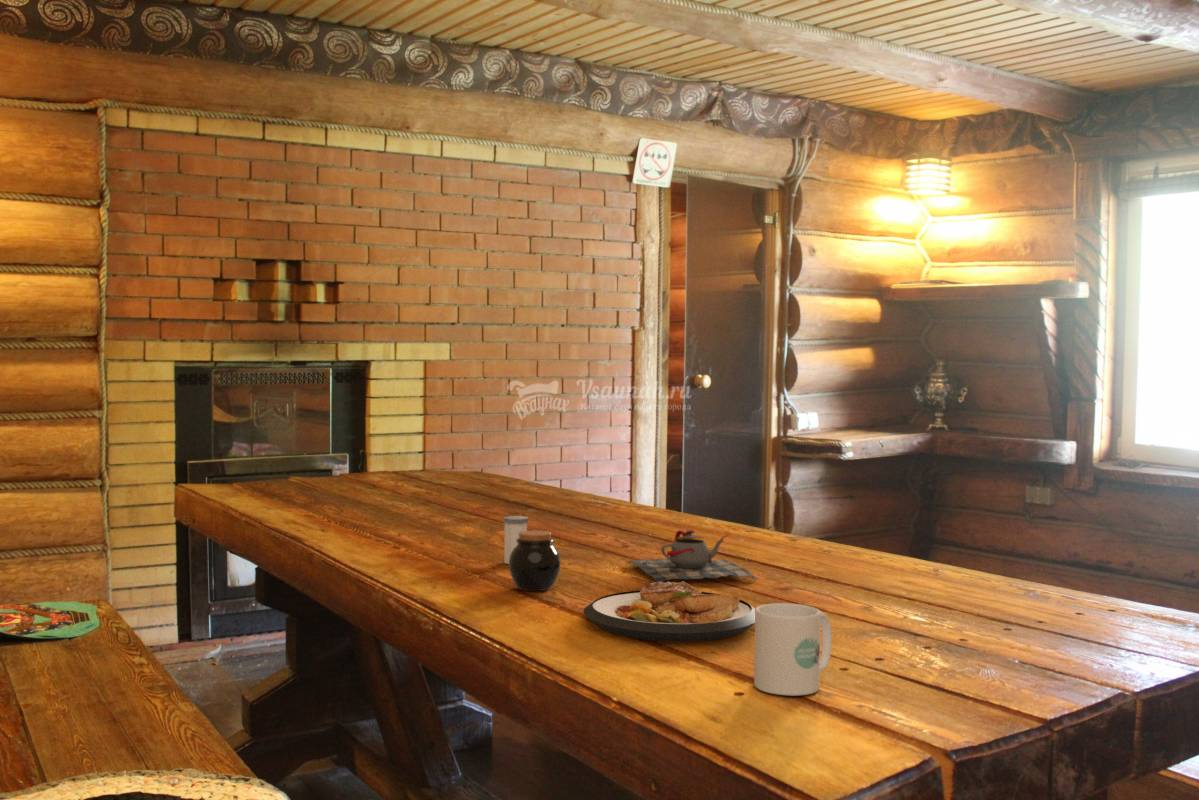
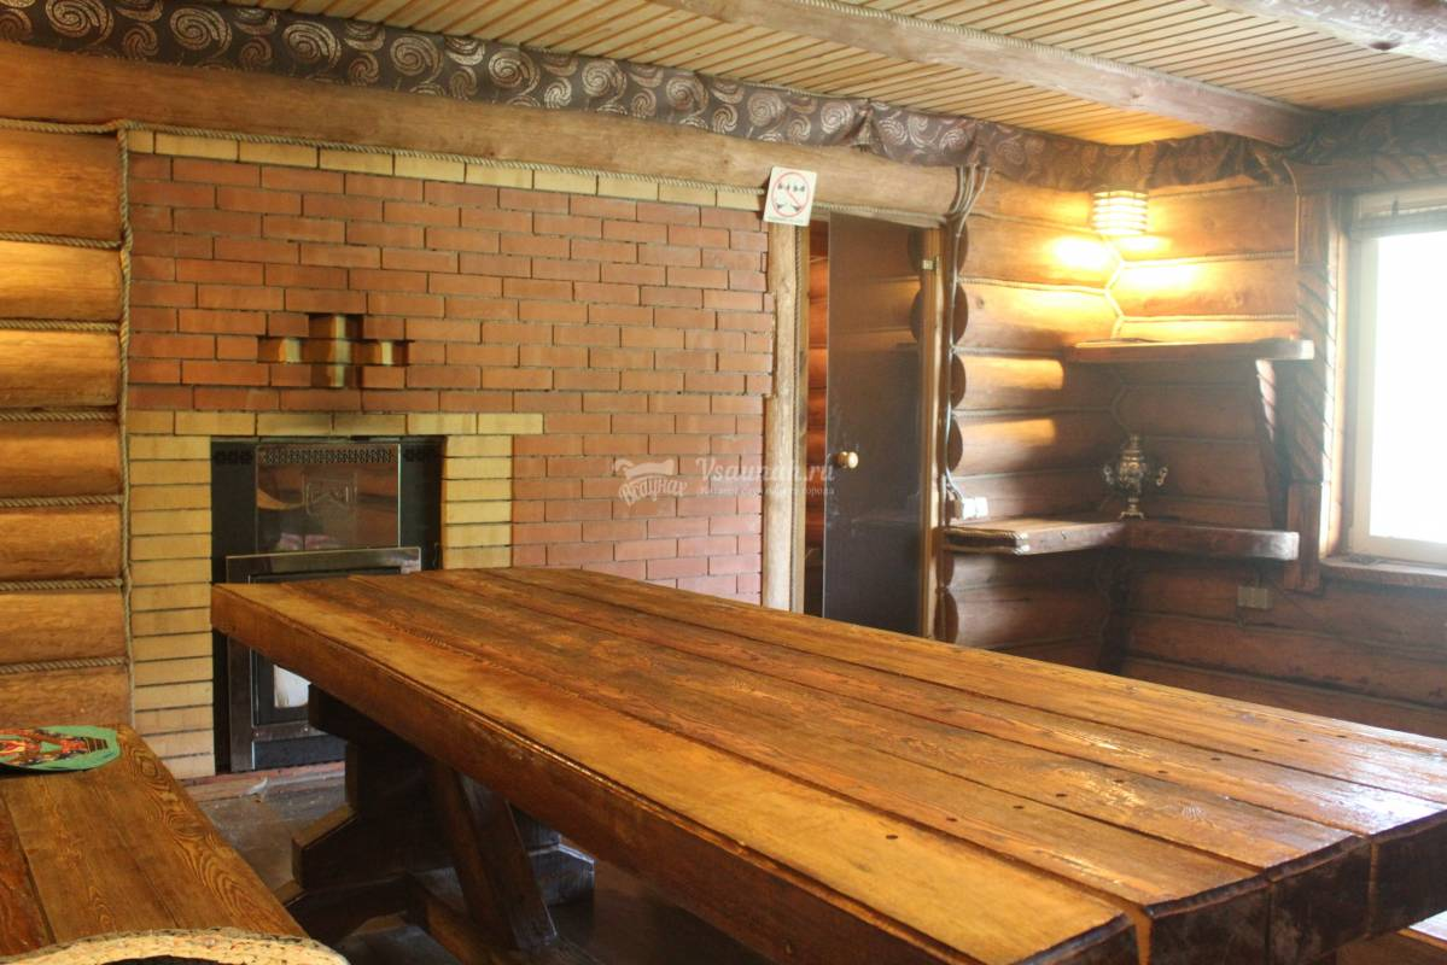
- jar [508,529,562,592]
- salt shaker [503,515,529,565]
- plate [582,580,756,643]
- mug [753,602,833,697]
- teapot [626,529,758,582]
